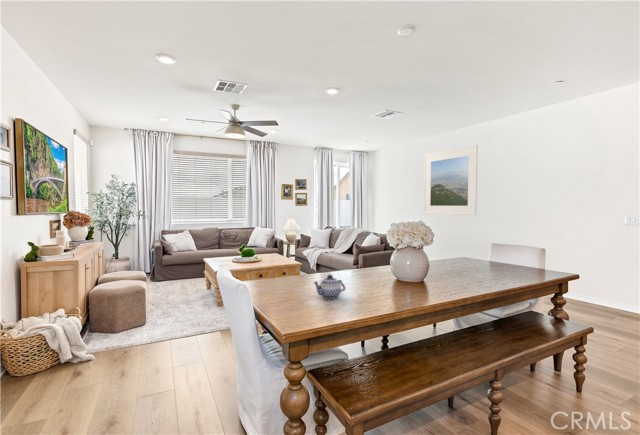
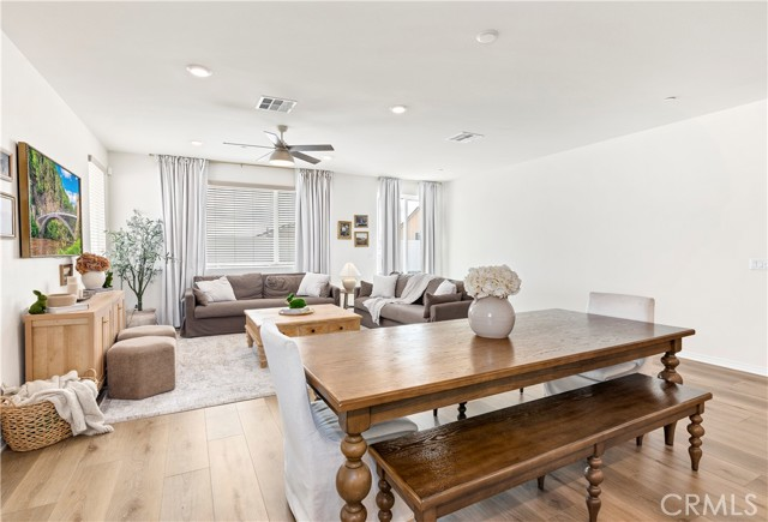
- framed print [423,144,479,216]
- teapot [312,274,347,300]
